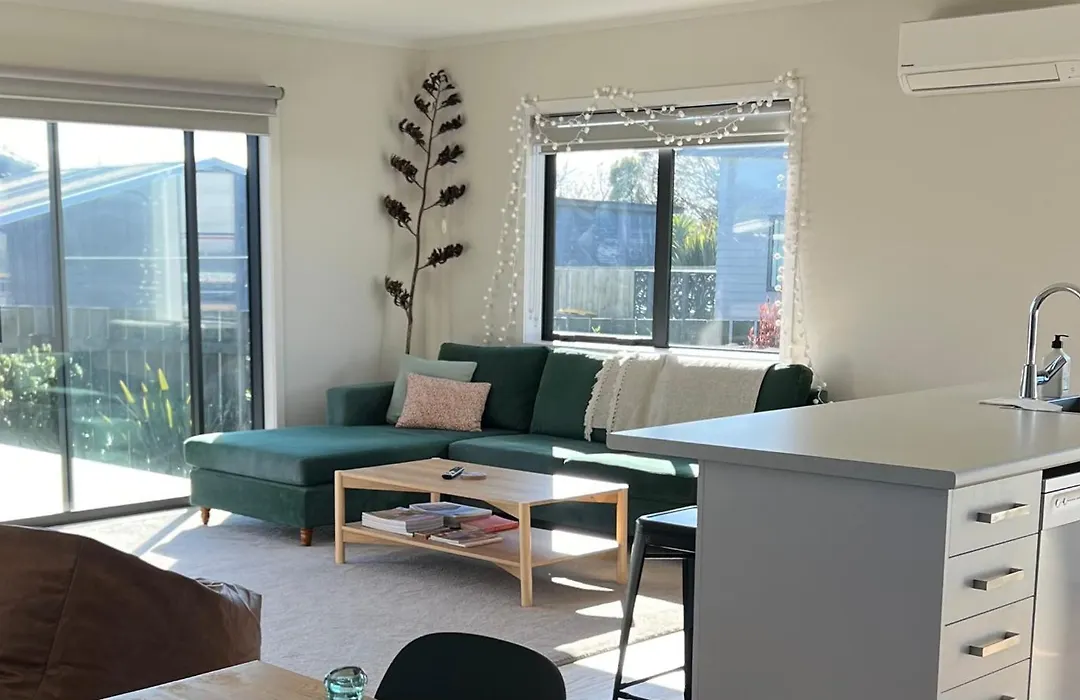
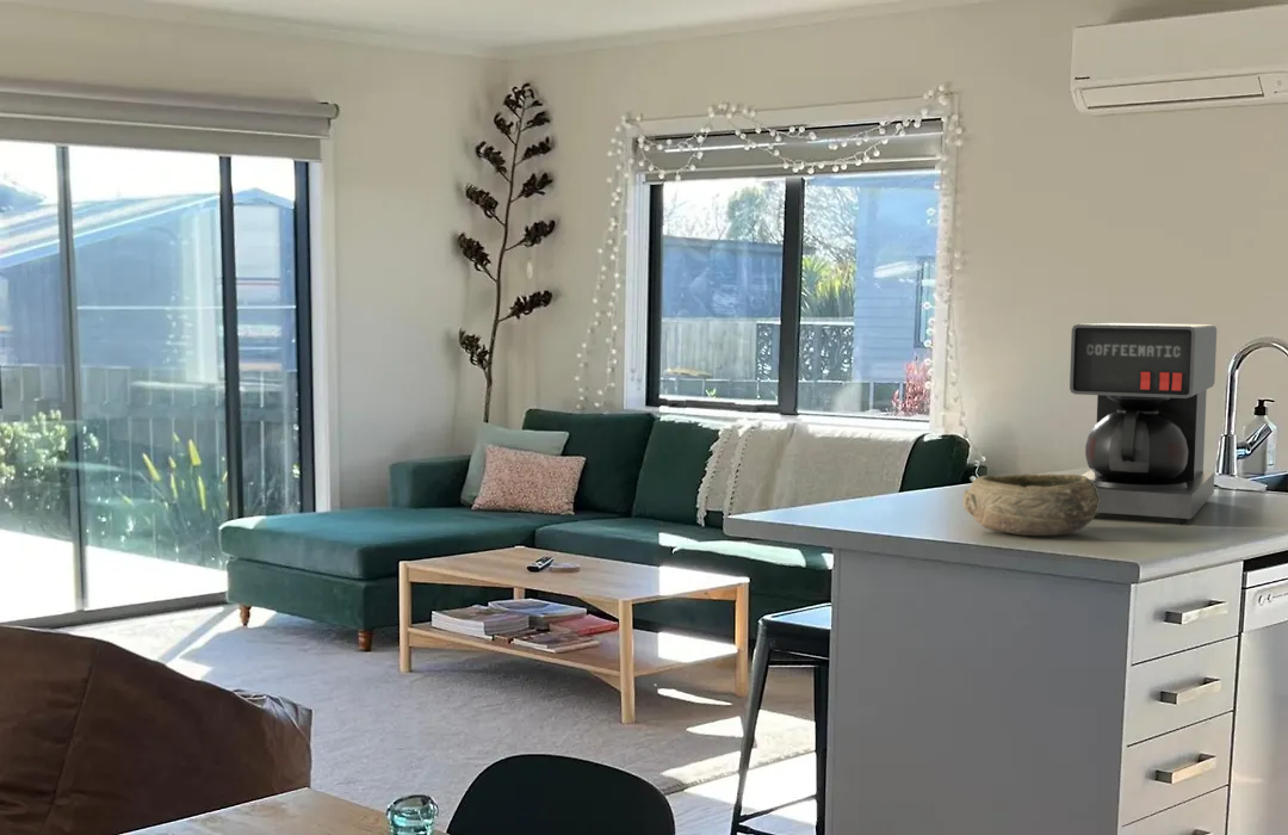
+ coffee maker [1069,322,1218,526]
+ bowl [961,474,1100,537]
